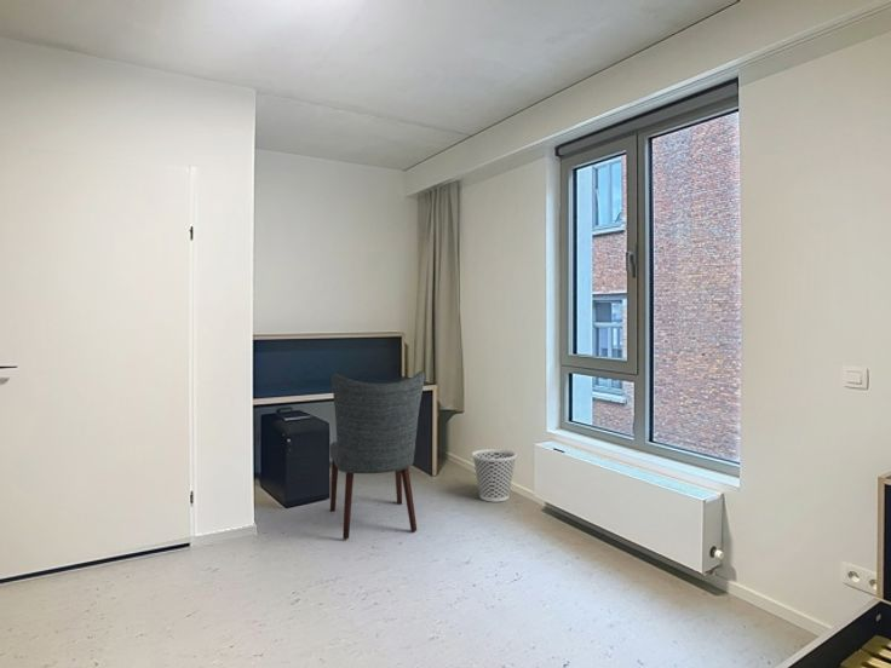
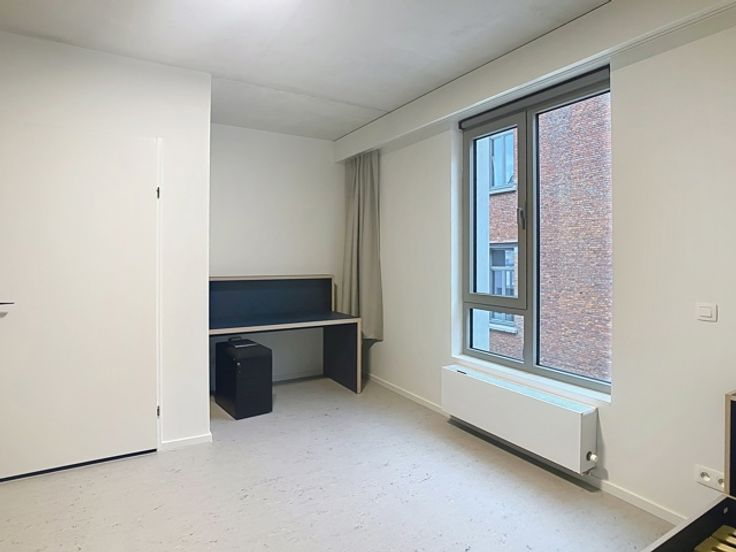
- chair [329,370,426,540]
- wastebasket [471,448,518,503]
